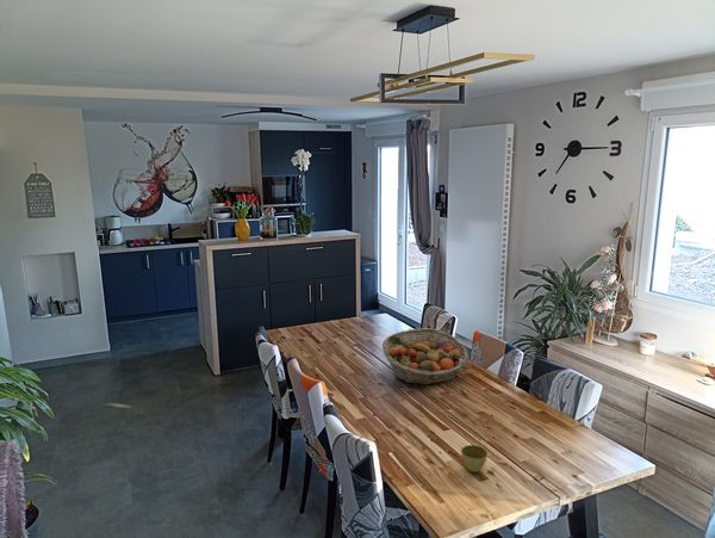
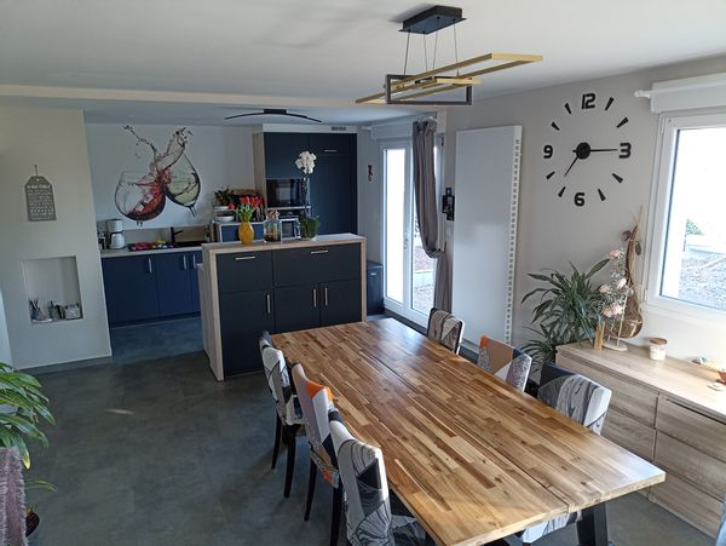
- flower pot [460,444,489,474]
- fruit basket [381,327,471,387]
